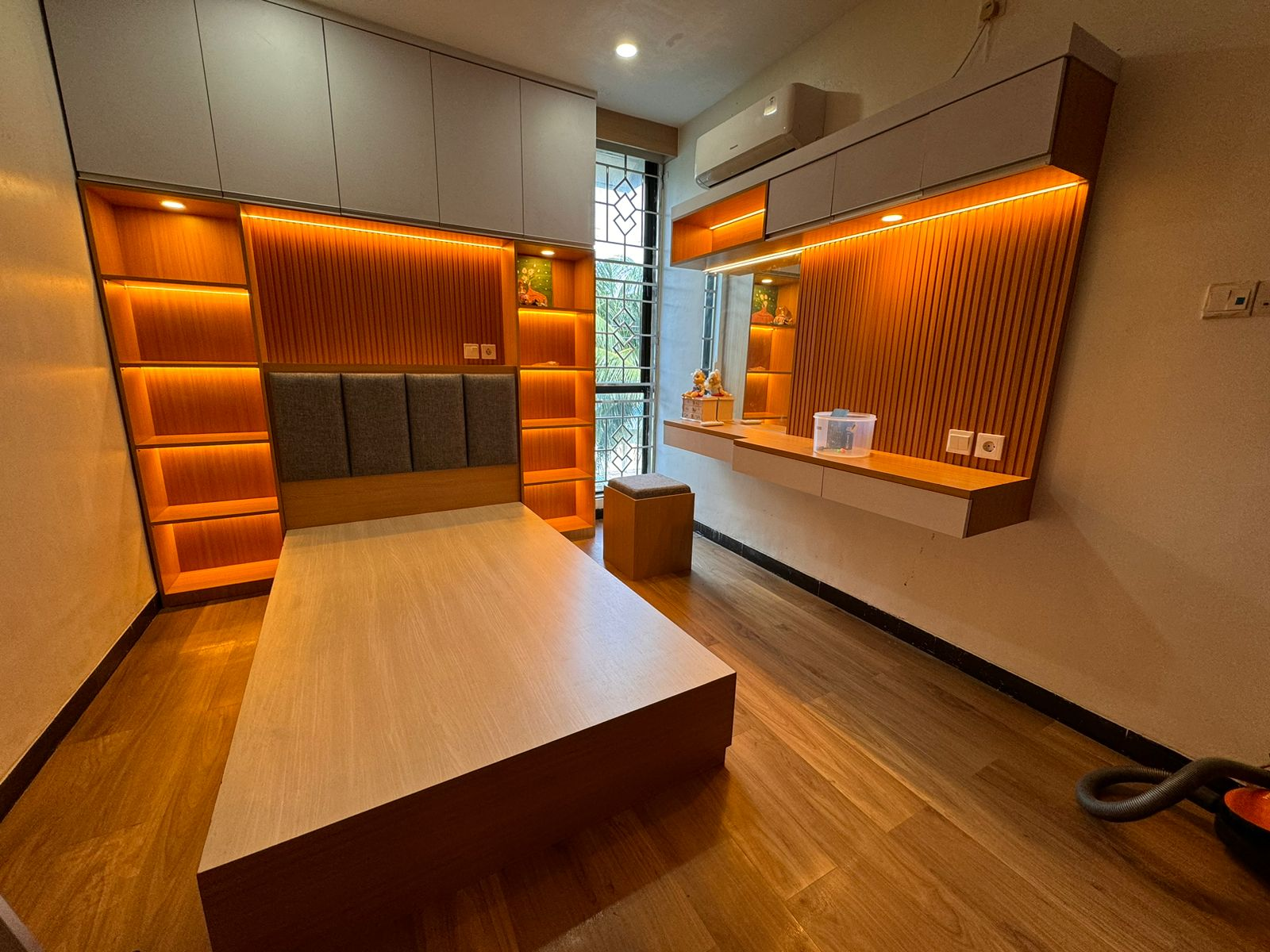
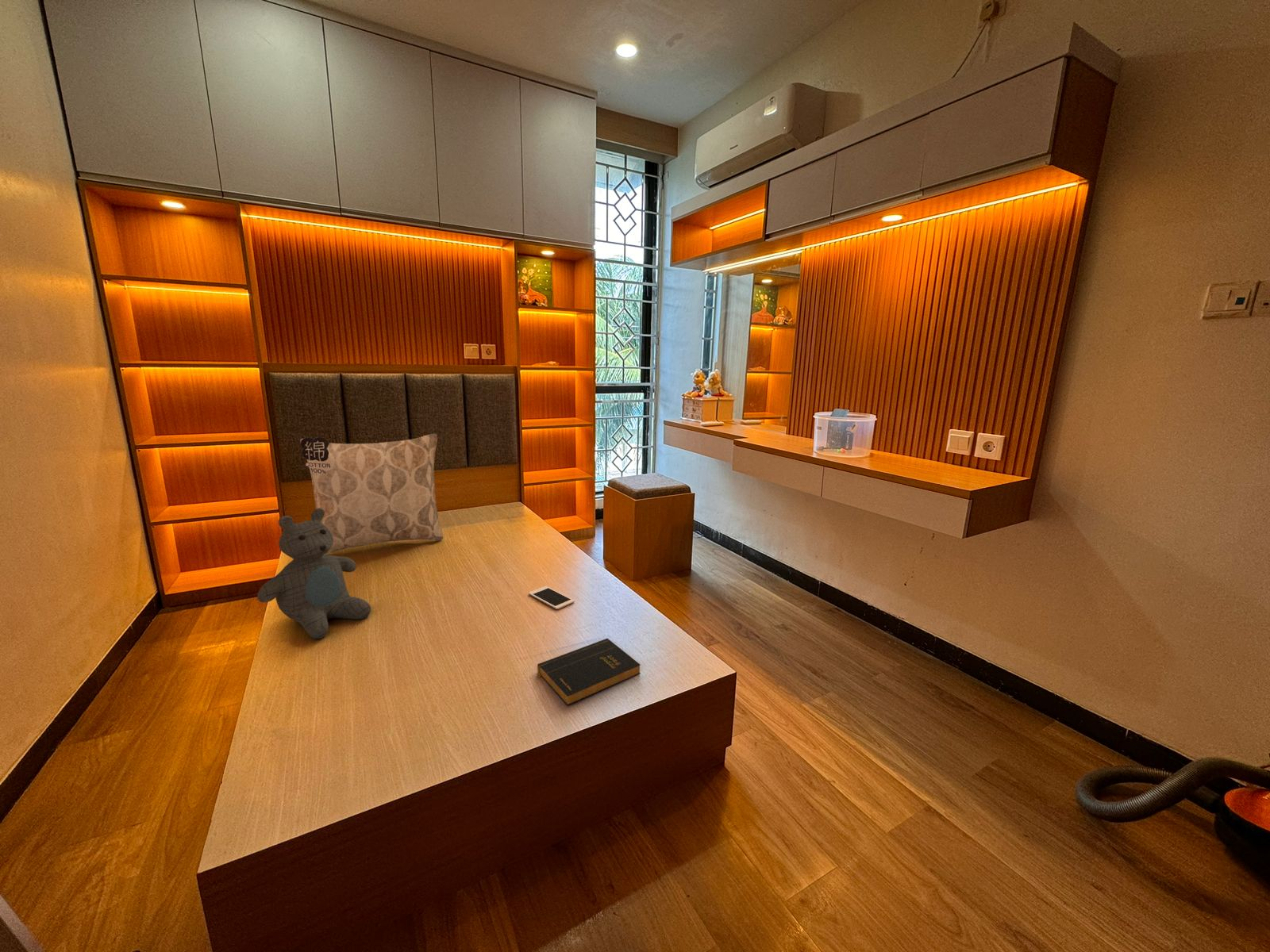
+ book [535,638,641,706]
+ decorative pillow [299,433,444,555]
+ cell phone [528,585,575,610]
+ teddy bear [256,508,371,639]
